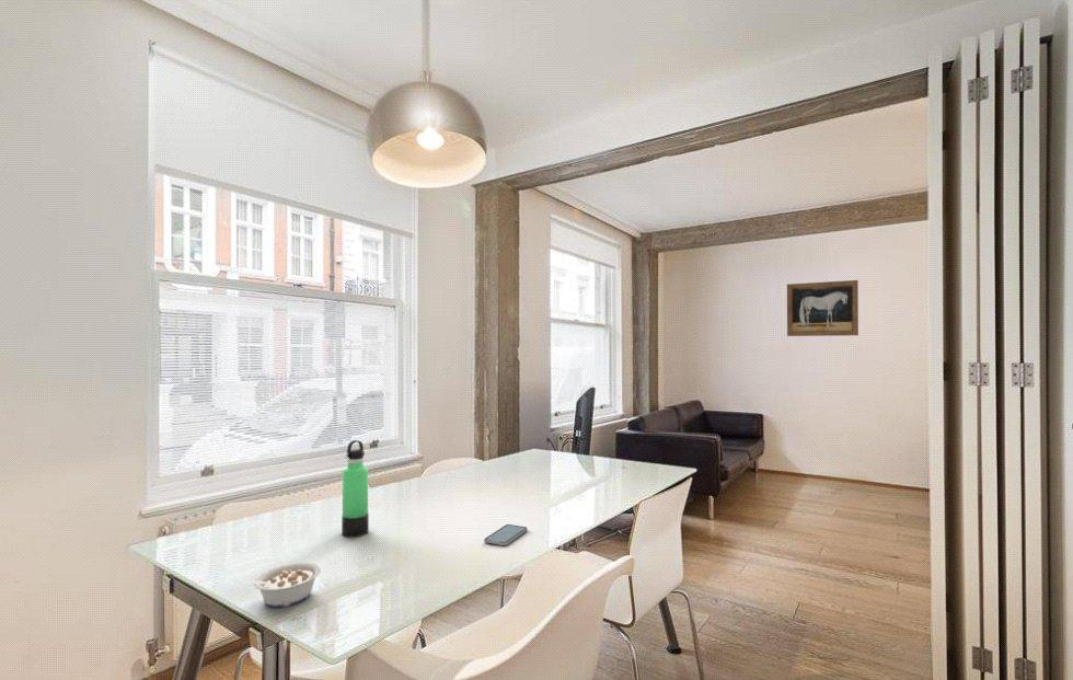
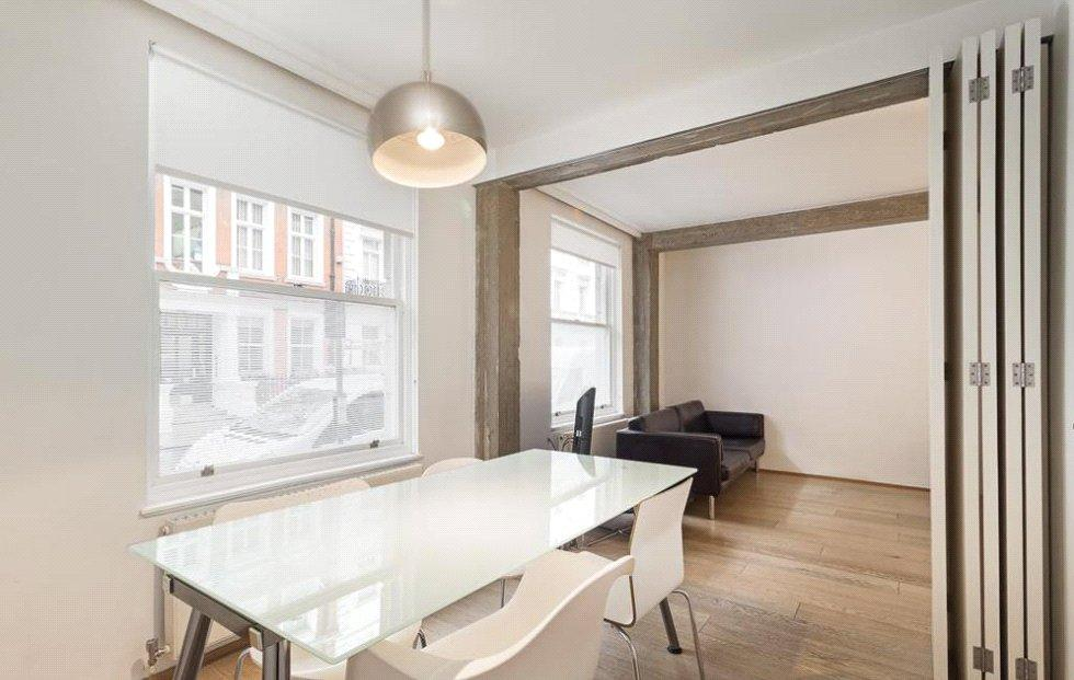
- legume [238,562,322,609]
- thermos bottle [341,439,370,538]
- wall art [786,279,859,337]
- smartphone [483,523,529,546]
